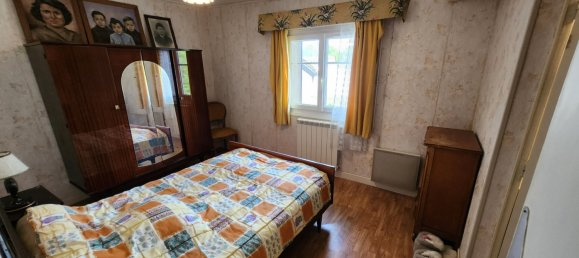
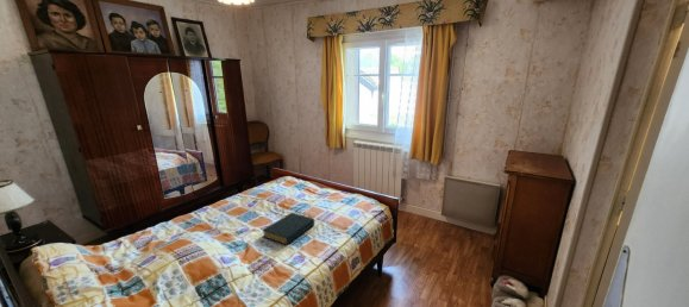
+ hardback book [261,212,317,246]
